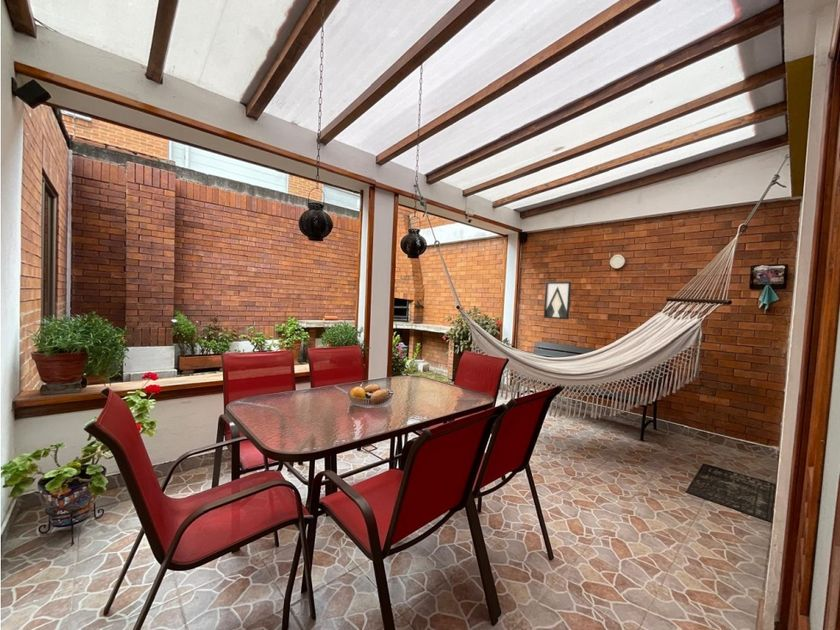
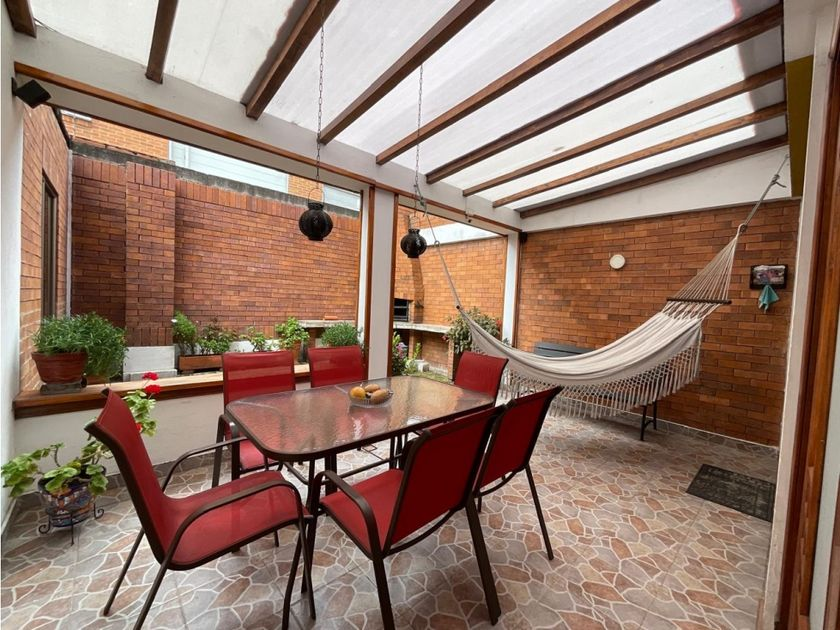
- wall art [543,281,572,320]
